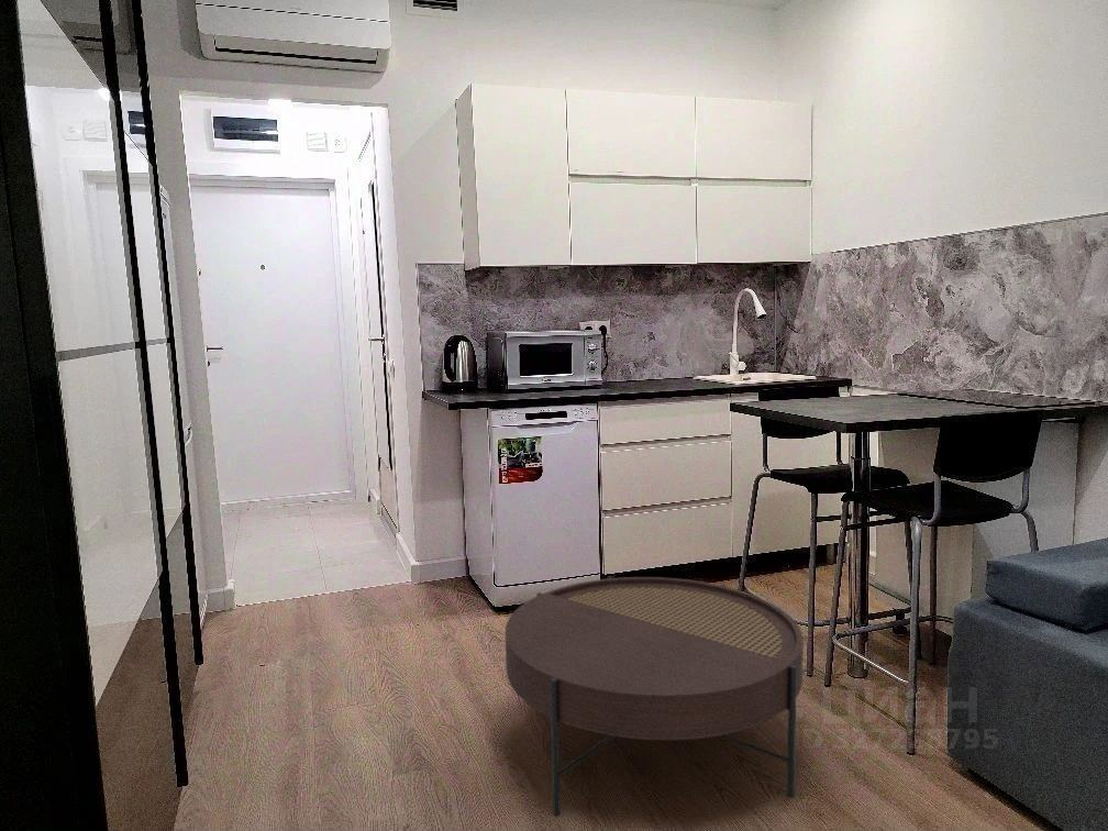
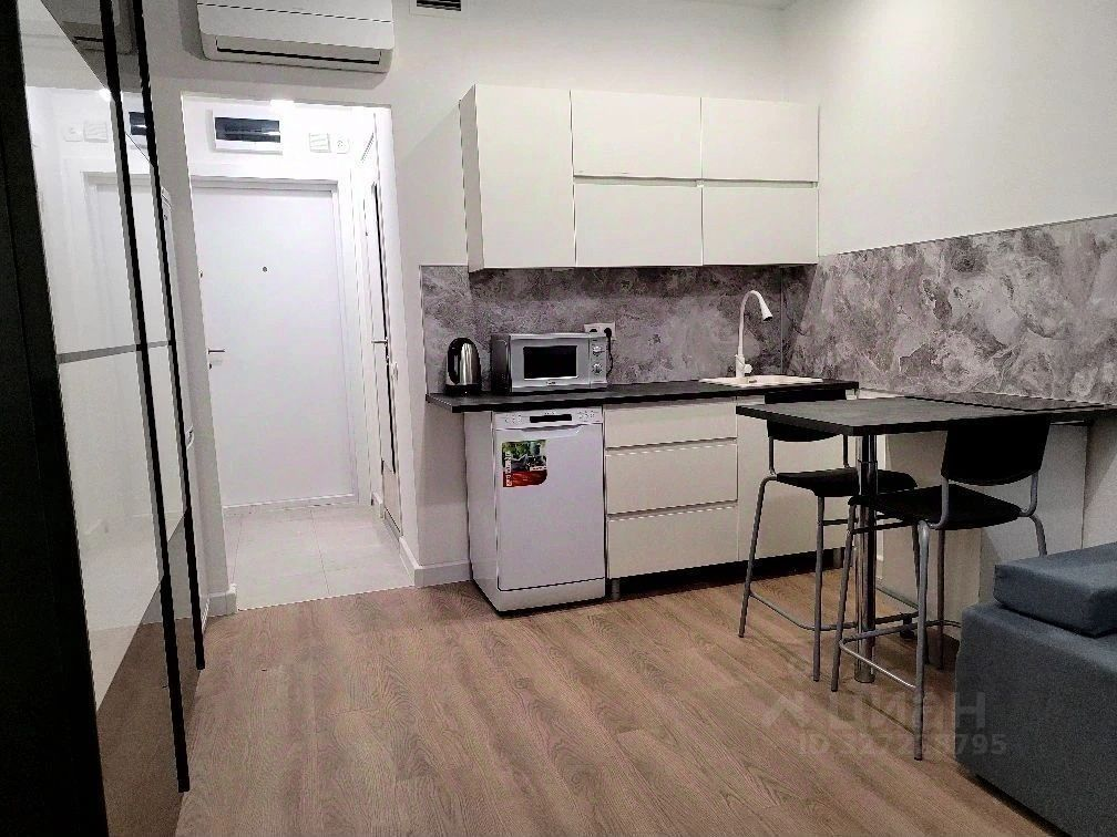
- coffee table [503,576,805,816]
